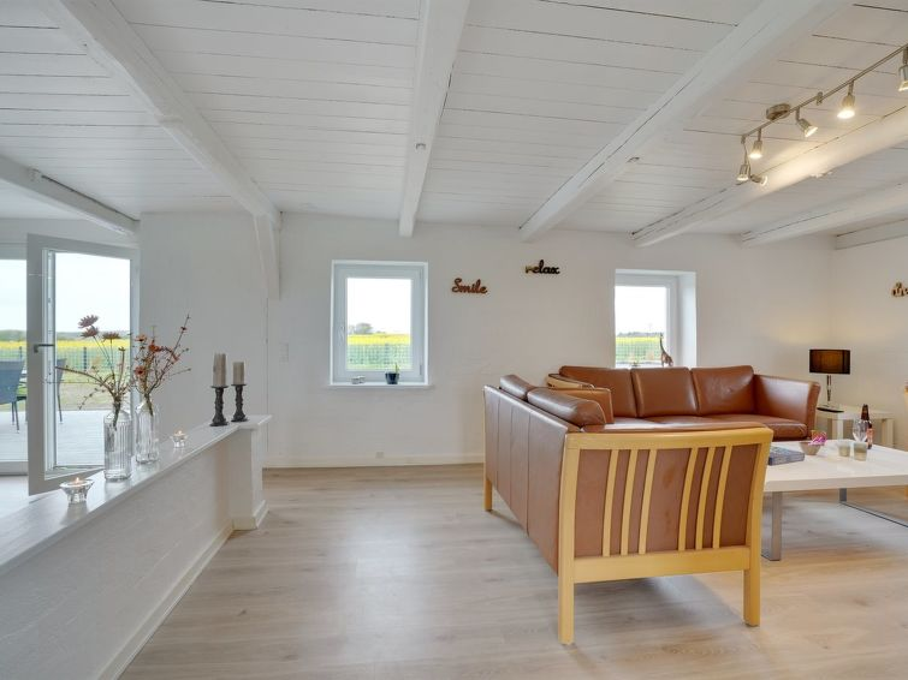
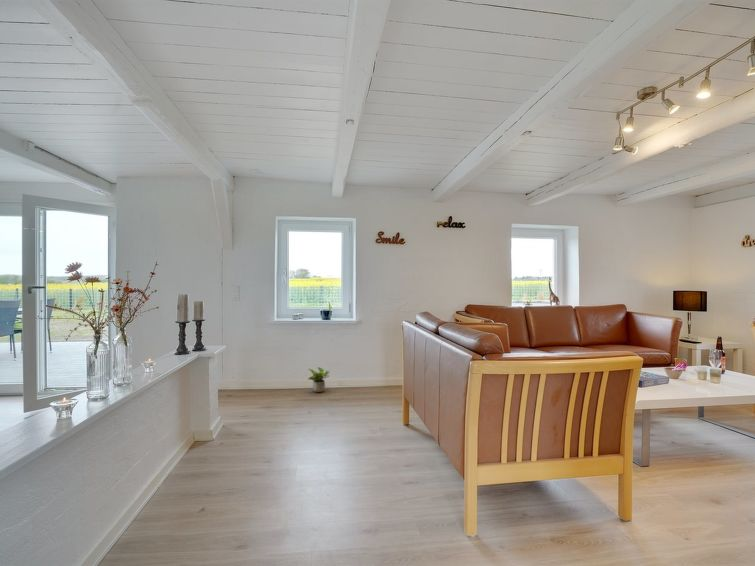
+ potted plant [306,366,330,393]
